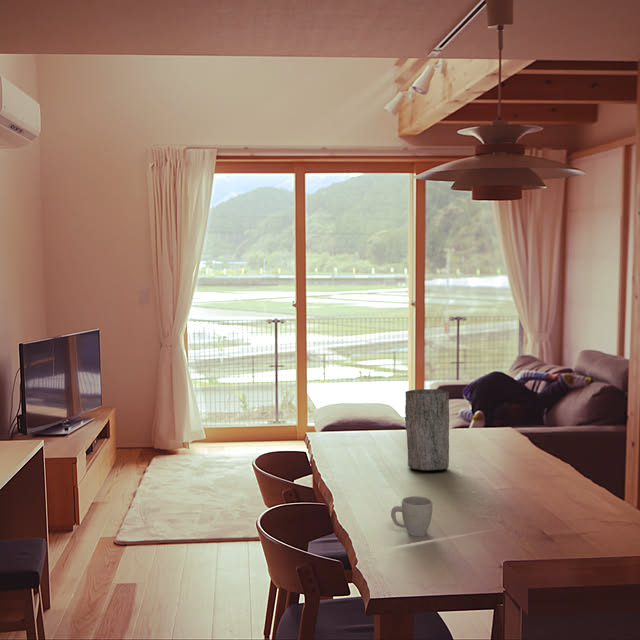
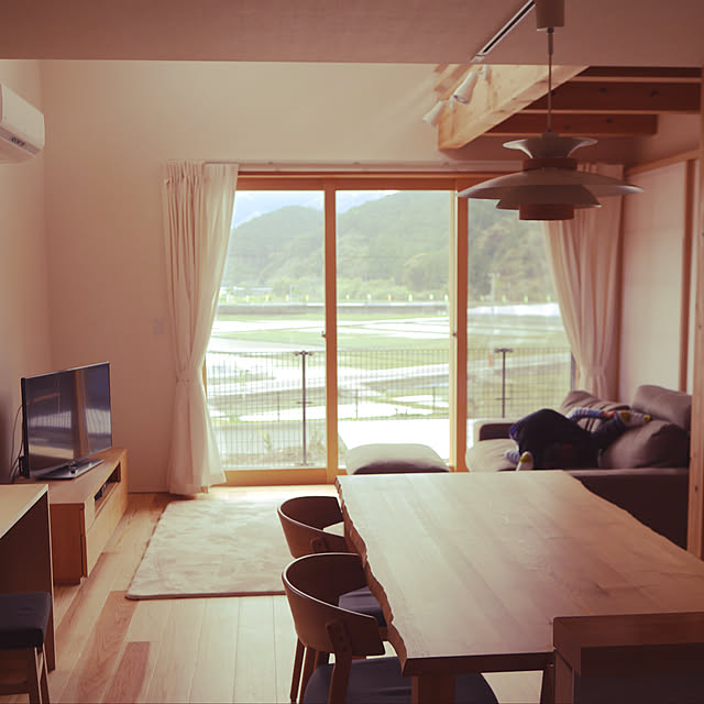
- mug [390,495,433,537]
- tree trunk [404,388,450,471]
